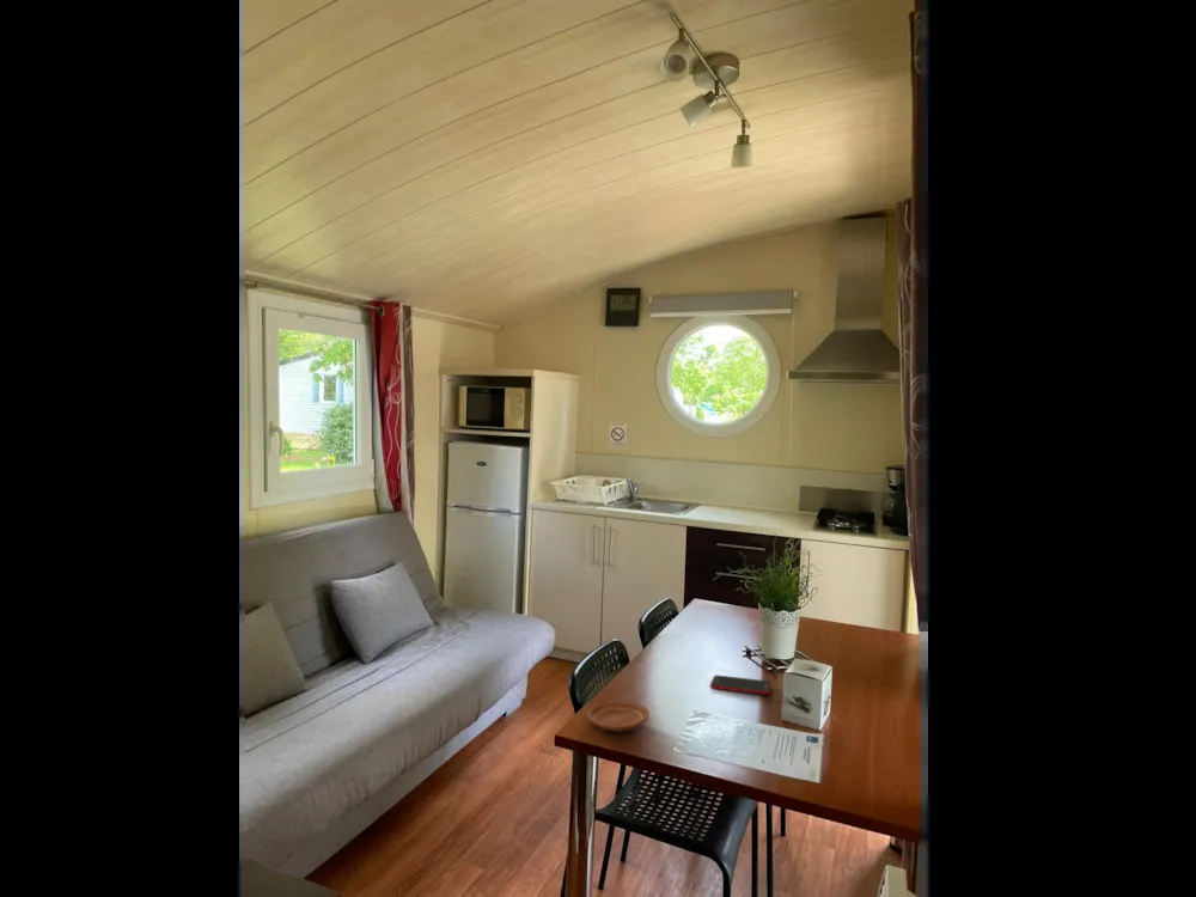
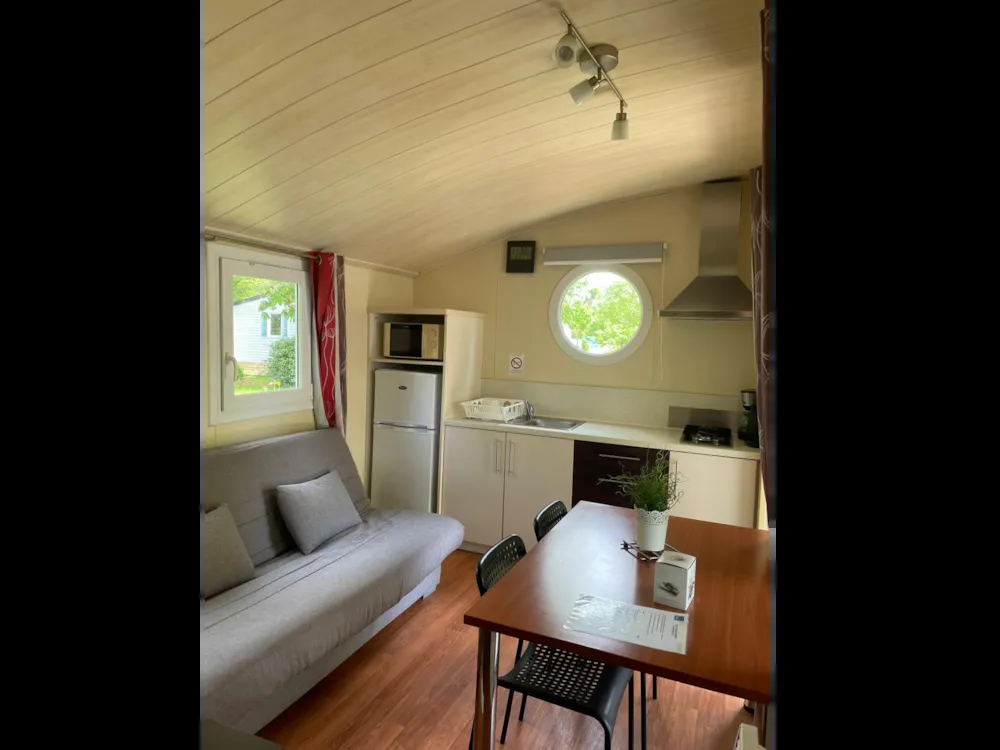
- cell phone [709,675,773,696]
- plate [586,700,651,733]
